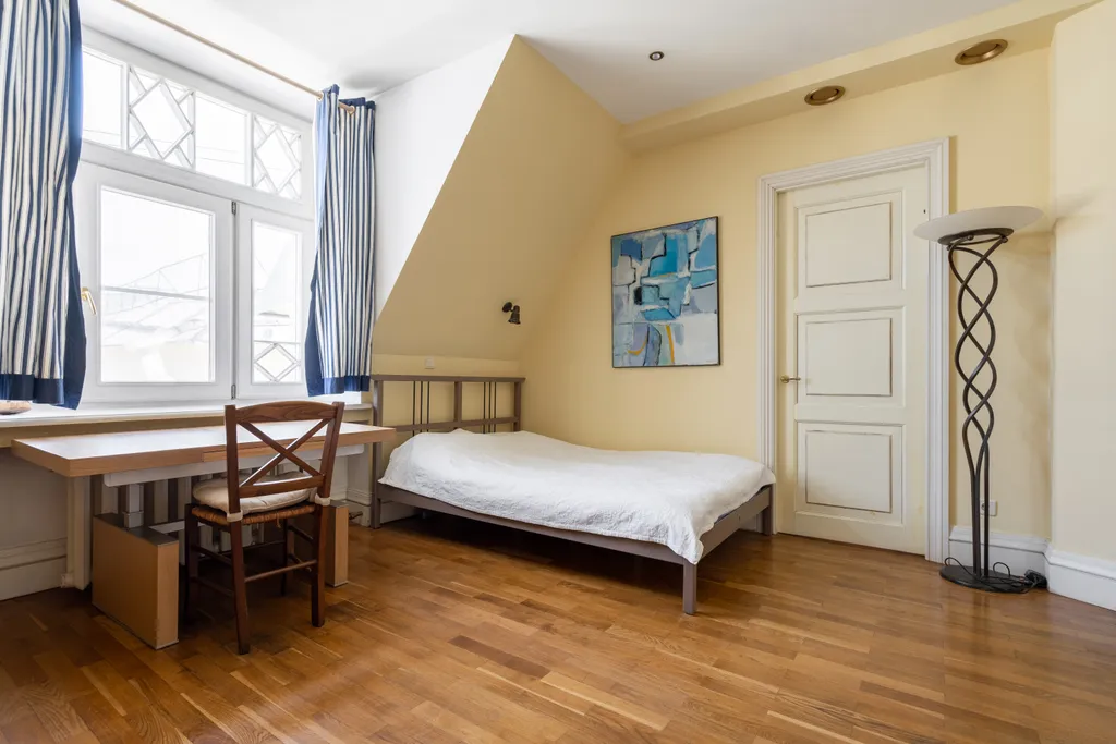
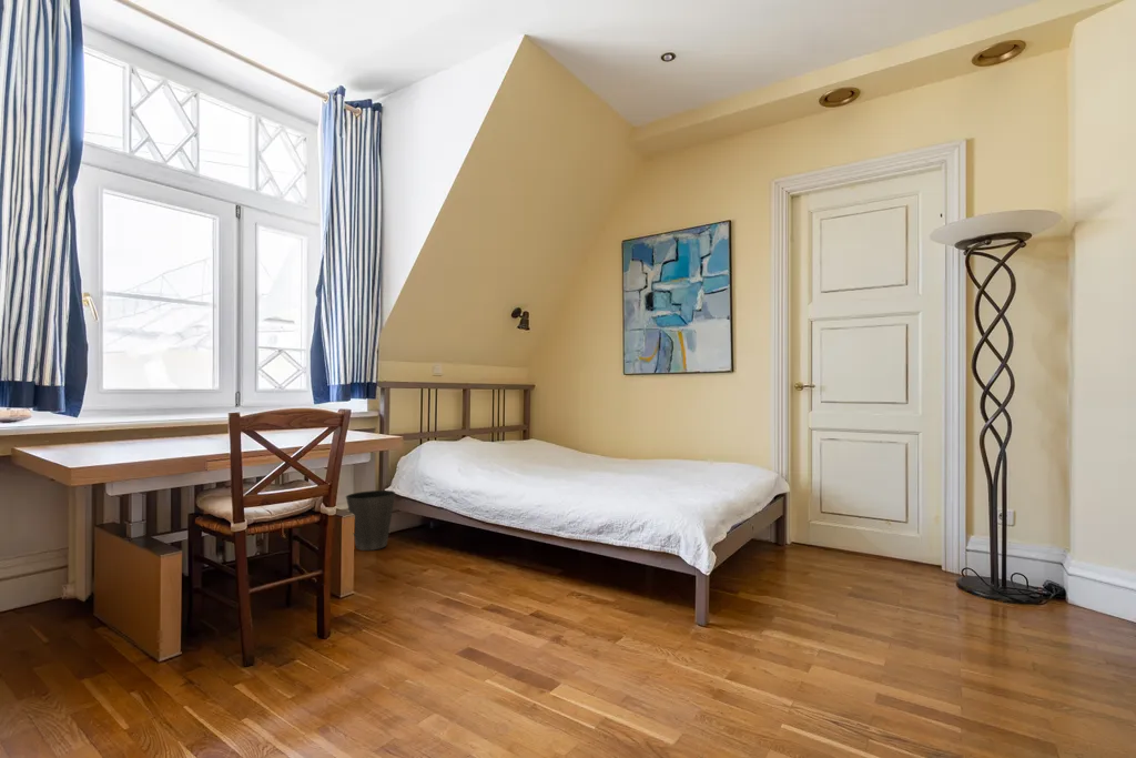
+ waste basket [345,489,396,552]
